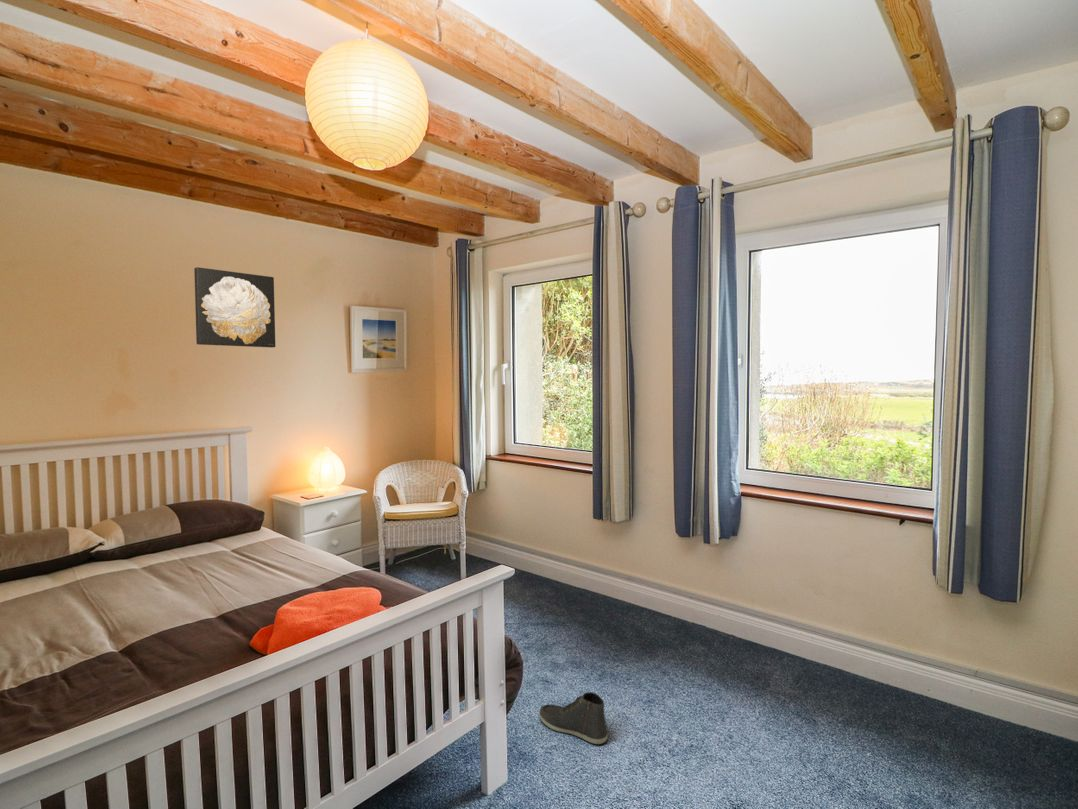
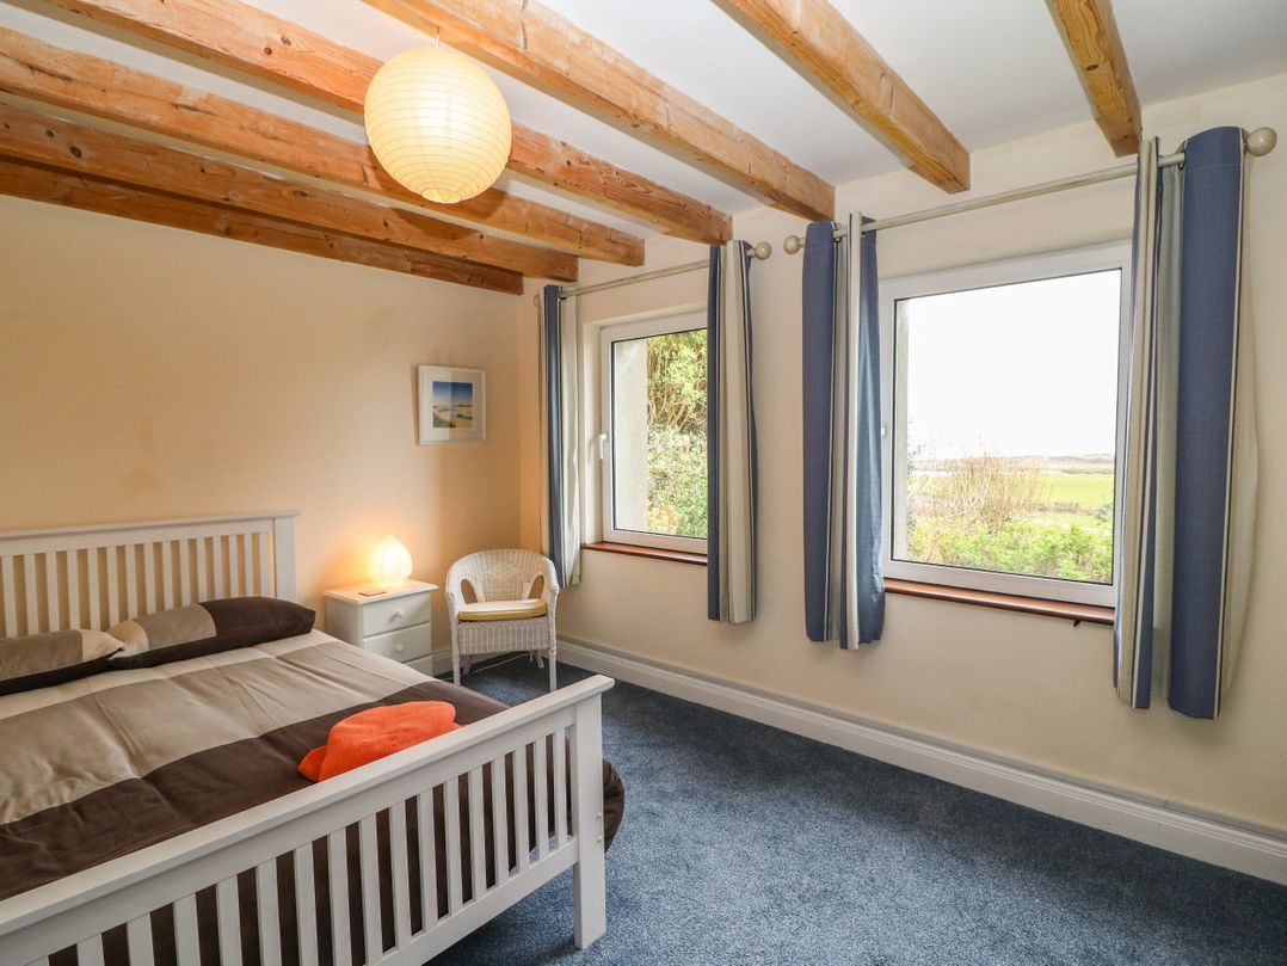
- sneaker [538,691,609,745]
- wall art [193,266,276,349]
